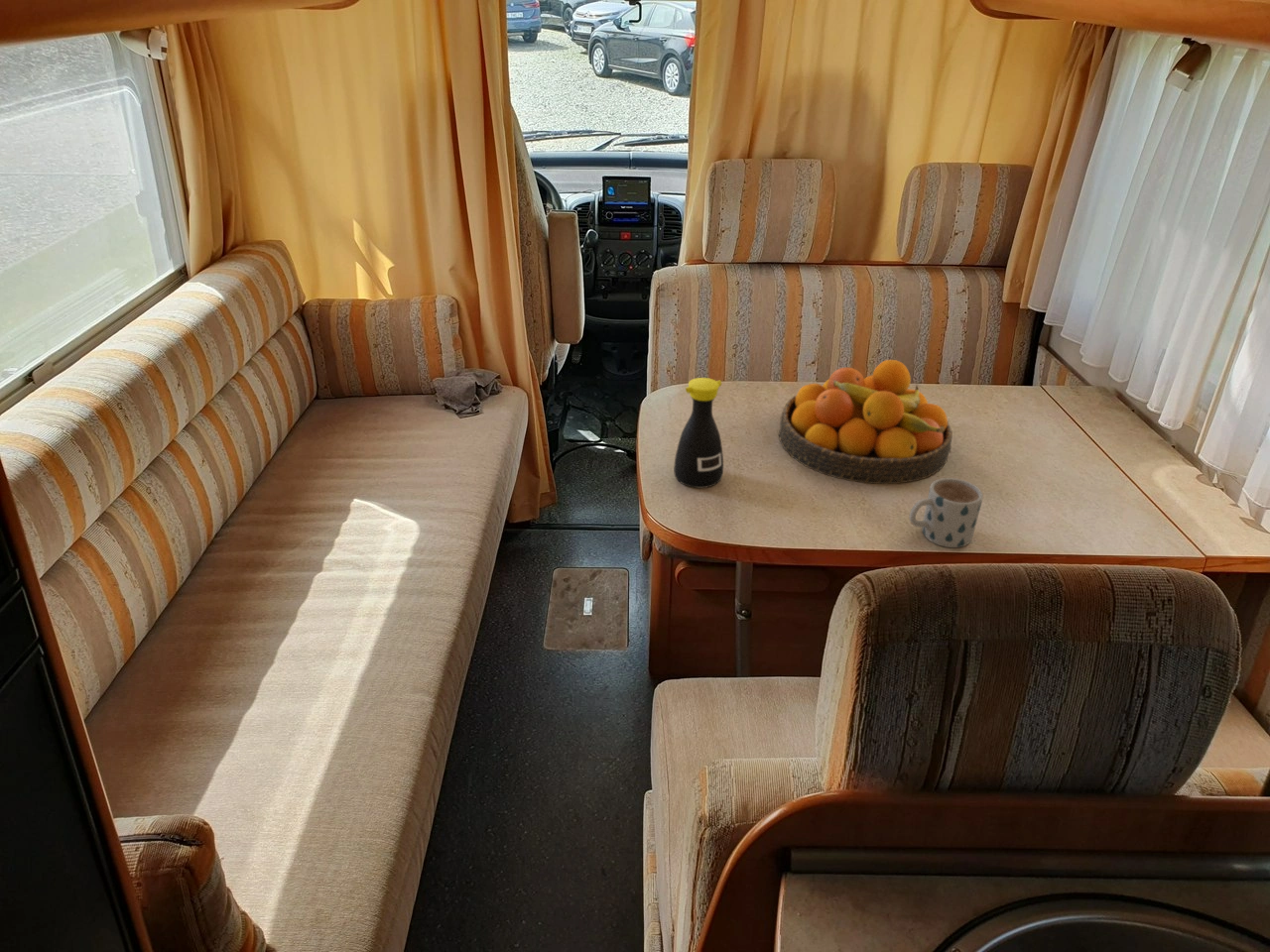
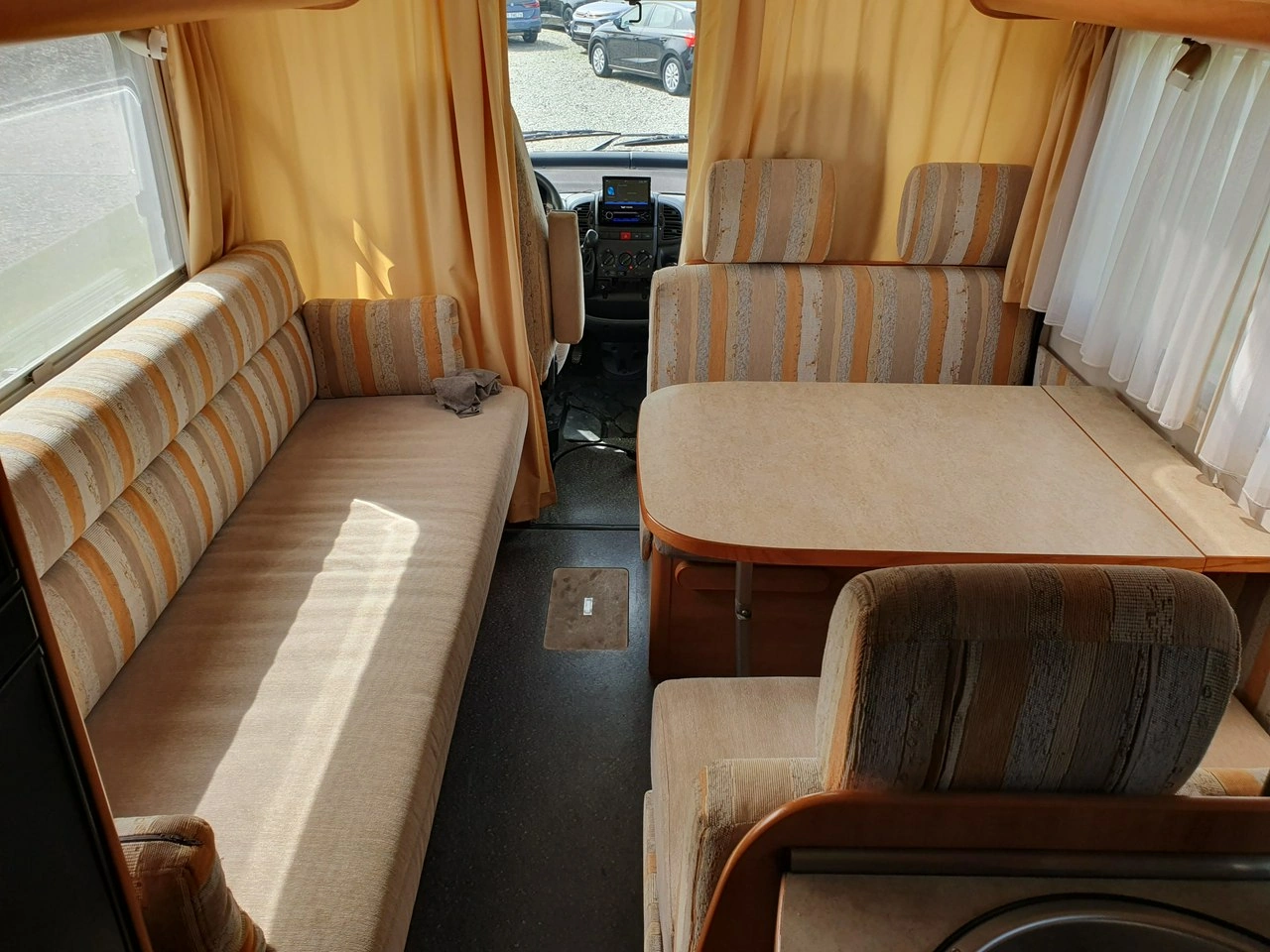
- mug [909,477,984,548]
- fruit bowl [778,359,953,485]
- bottle [673,377,724,489]
